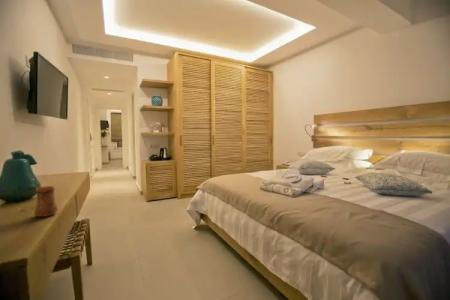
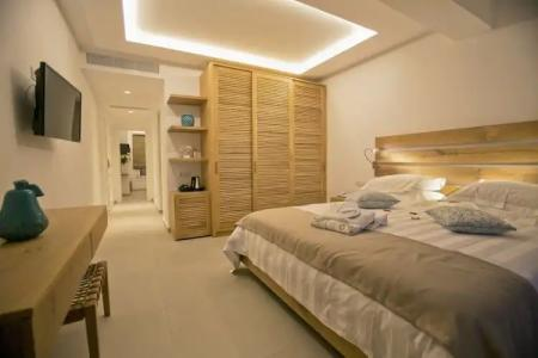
- cup [33,185,59,218]
